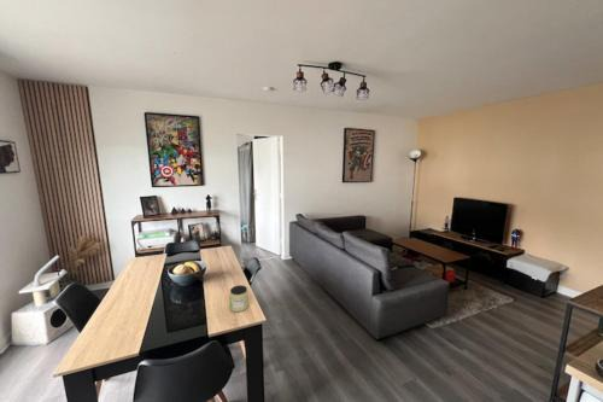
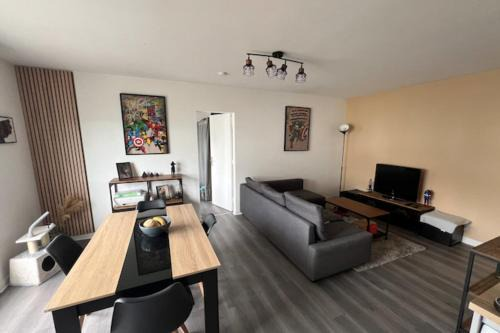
- jar [228,284,250,313]
